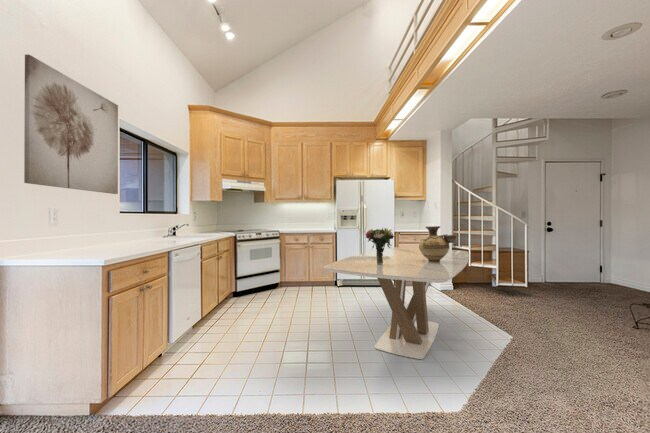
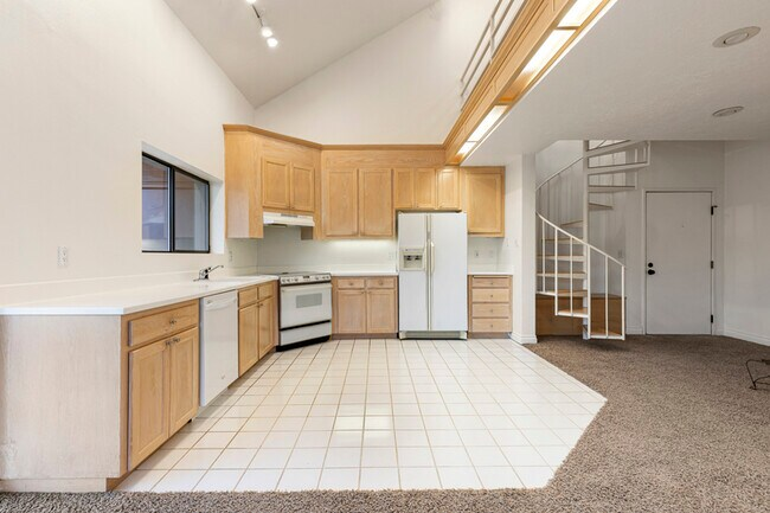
- wall art [23,54,119,195]
- bouquet [364,227,395,264]
- dining table [322,246,470,360]
- ceramic jug [418,225,457,262]
